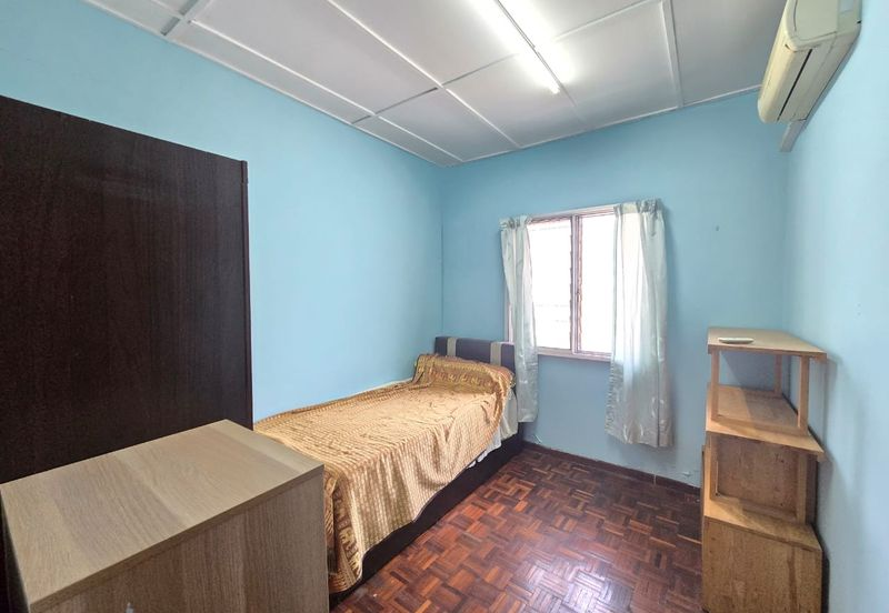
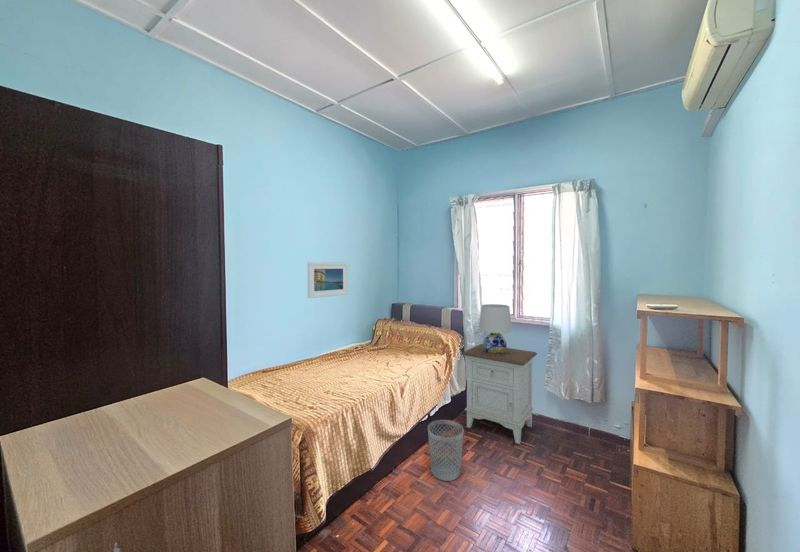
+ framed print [307,261,349,299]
+ wastebasket [427,419,465,482]
+ table lamp [478,303,513,355]
+ nightstand [460,343,538,445]
